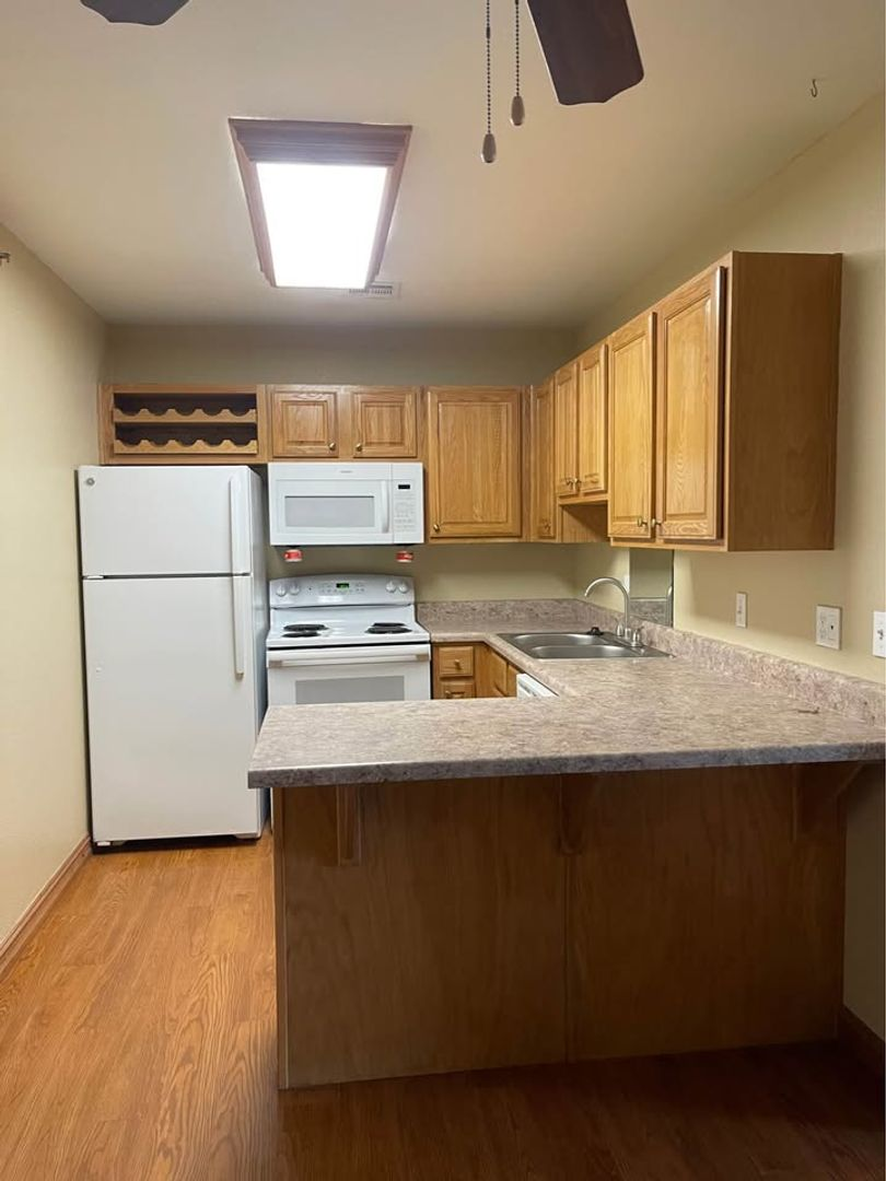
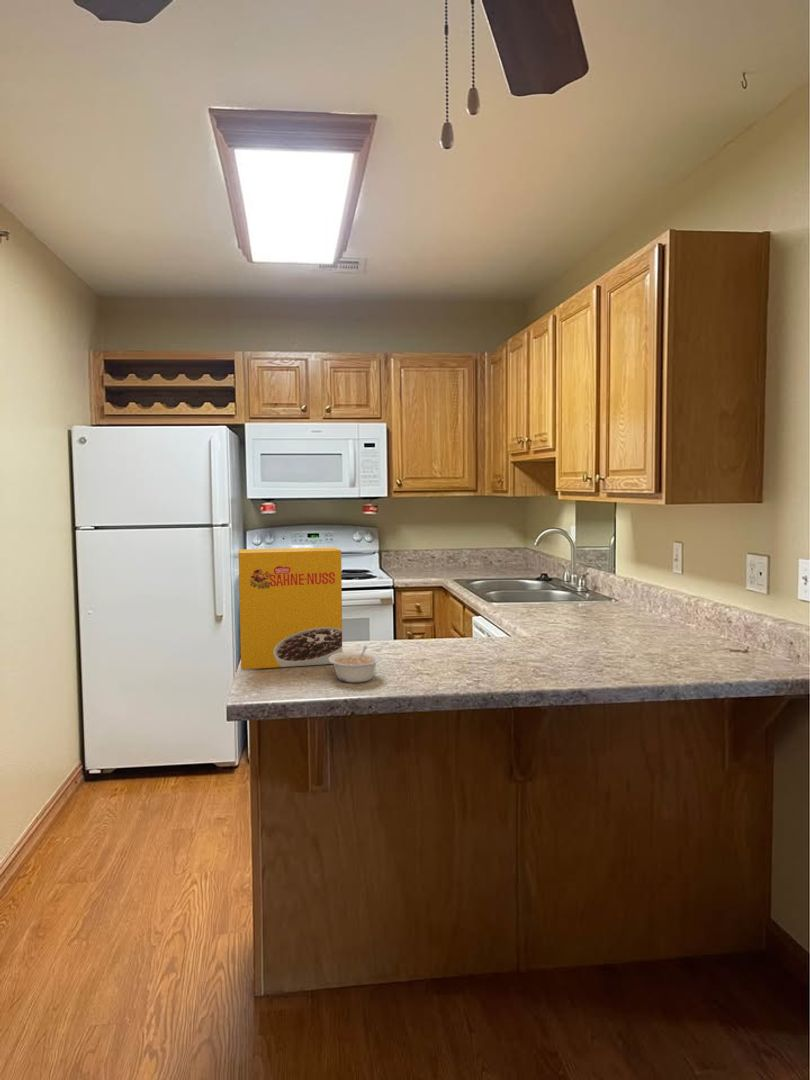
+ legume [329,644,381,684]
+ cereal box [237,546,343,670]
